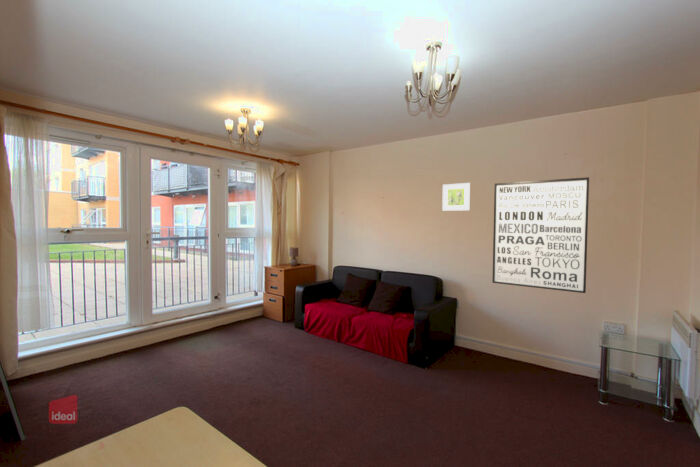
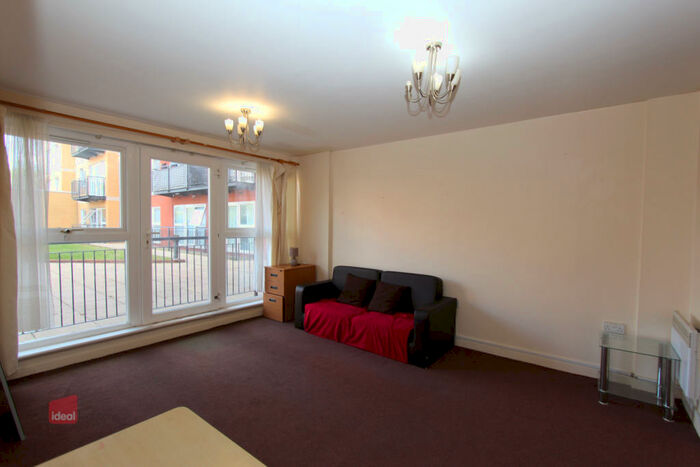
- wall art [492,176,590,294]
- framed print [441,182,471,212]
